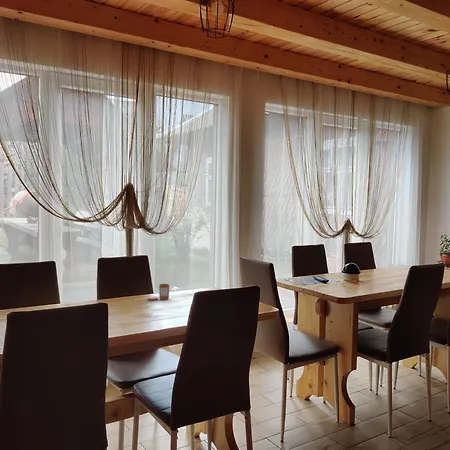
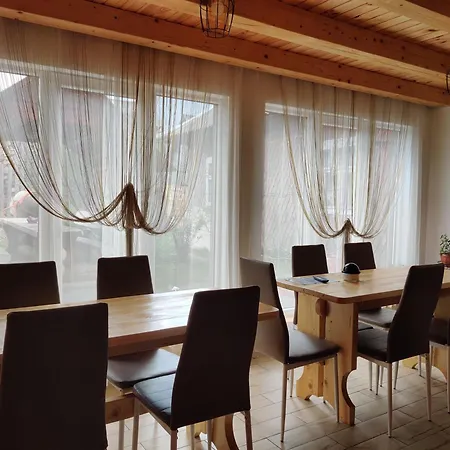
- candle [147,283,170,301]
